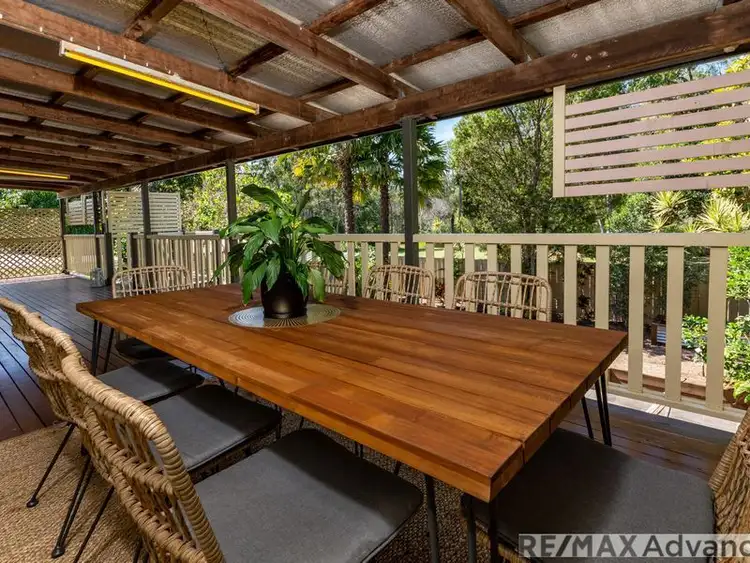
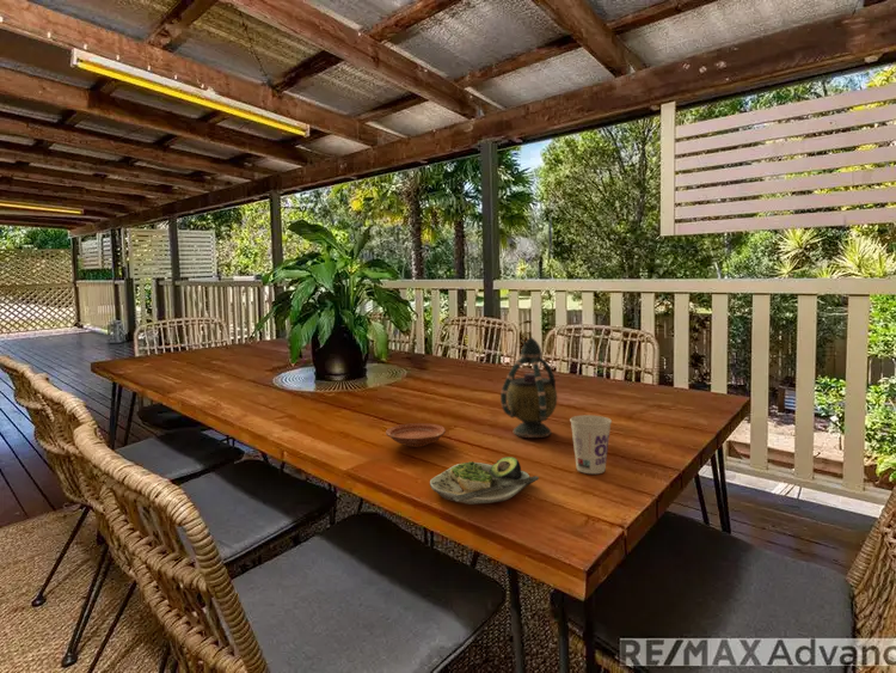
+ plate [385,422,447,448]
+ cup [569,414,613,475]
+ teapot [499,336,558,439]
+ salad plate [429,455,540,506]
